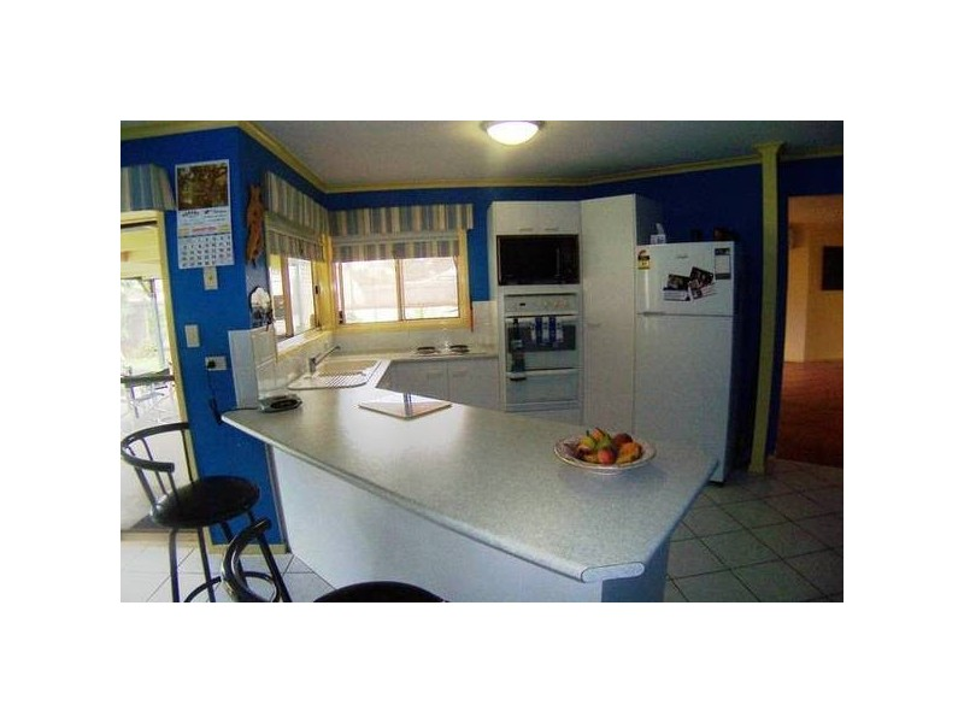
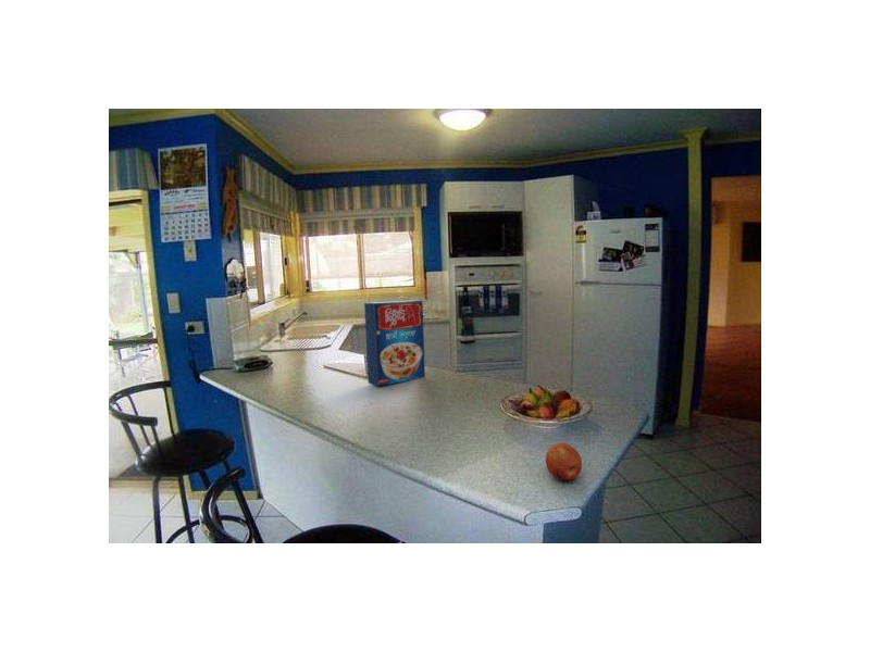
+ cereal box [363,300,426,387]
+ apple [545,442,583,481]
